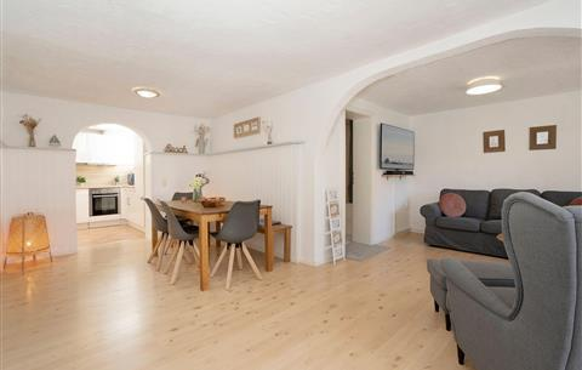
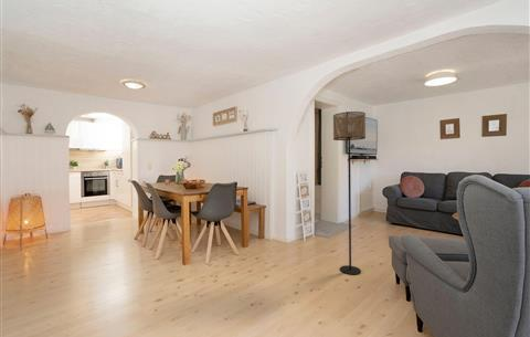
+ floor lamp [332,110,367,275]
